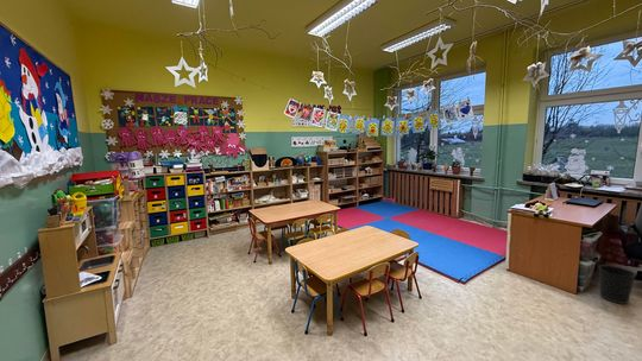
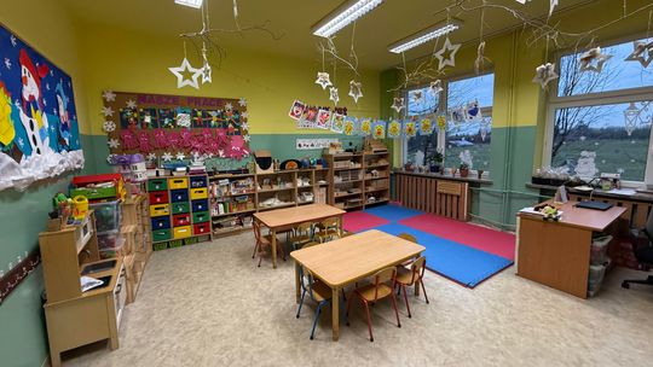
- wastebasket [598,264,637,305]
